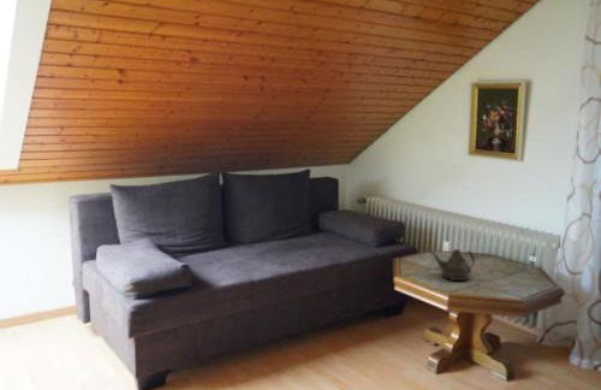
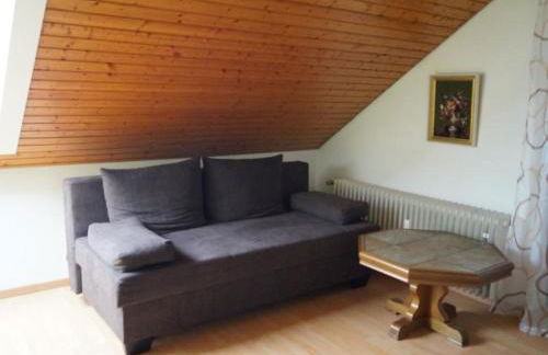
- teapot [427,248,476,282]
